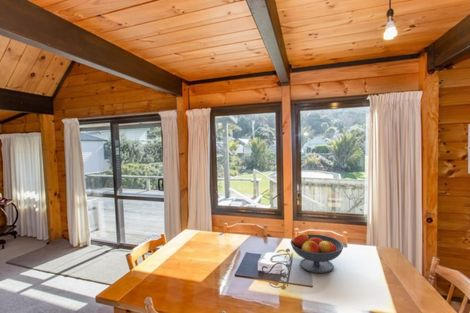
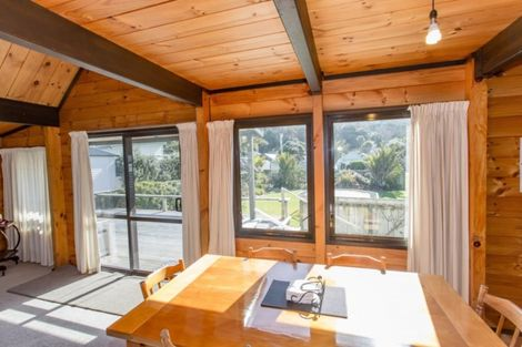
- fruit bowl [290,232,344,274]
